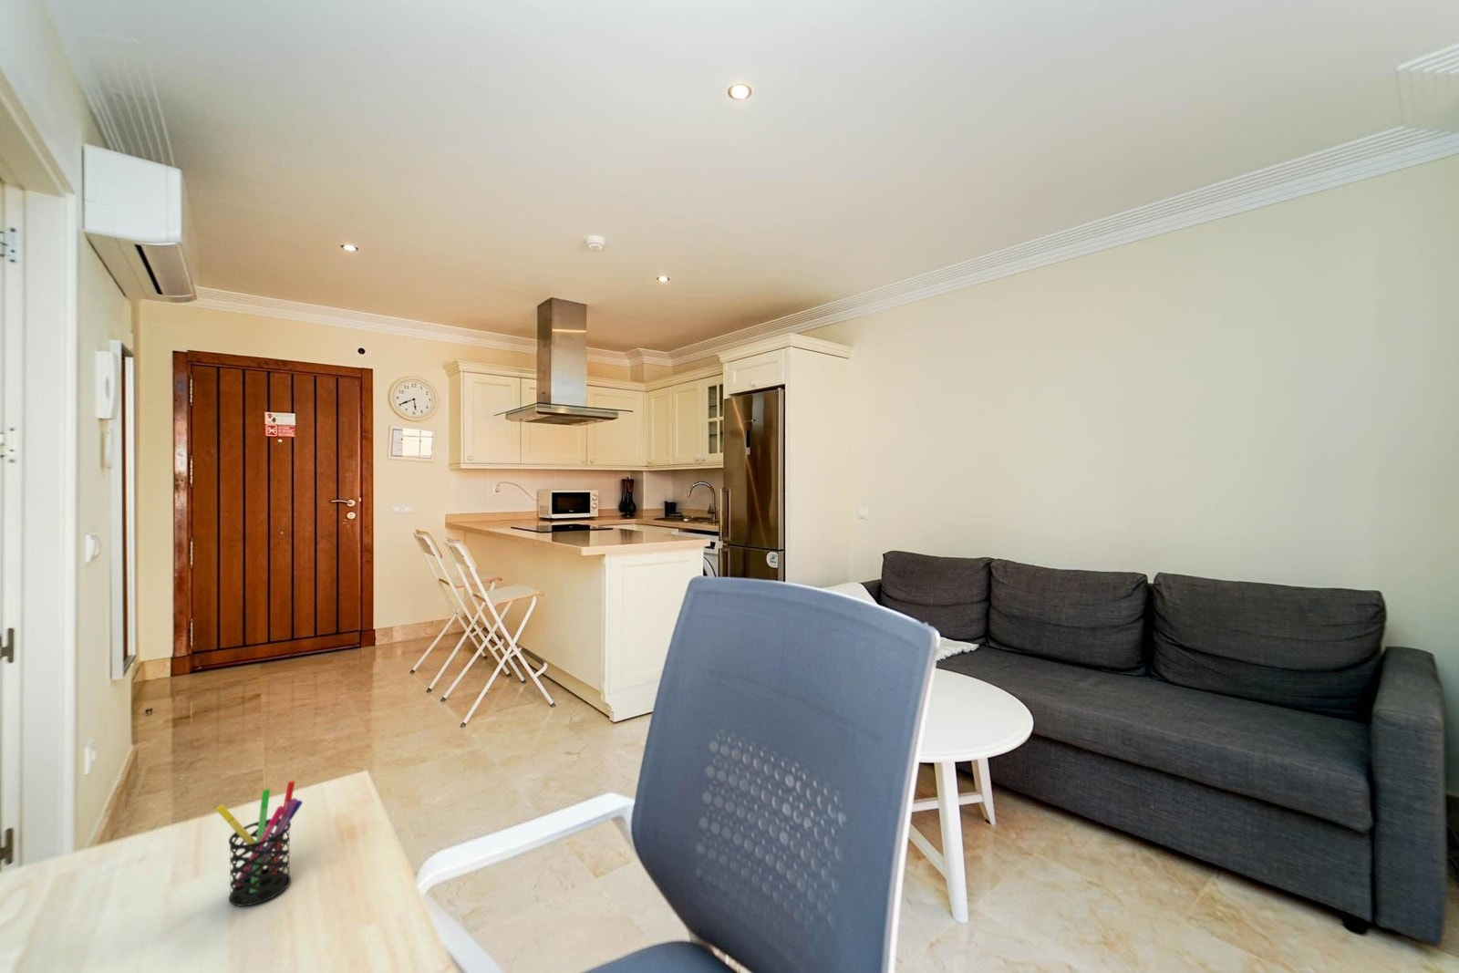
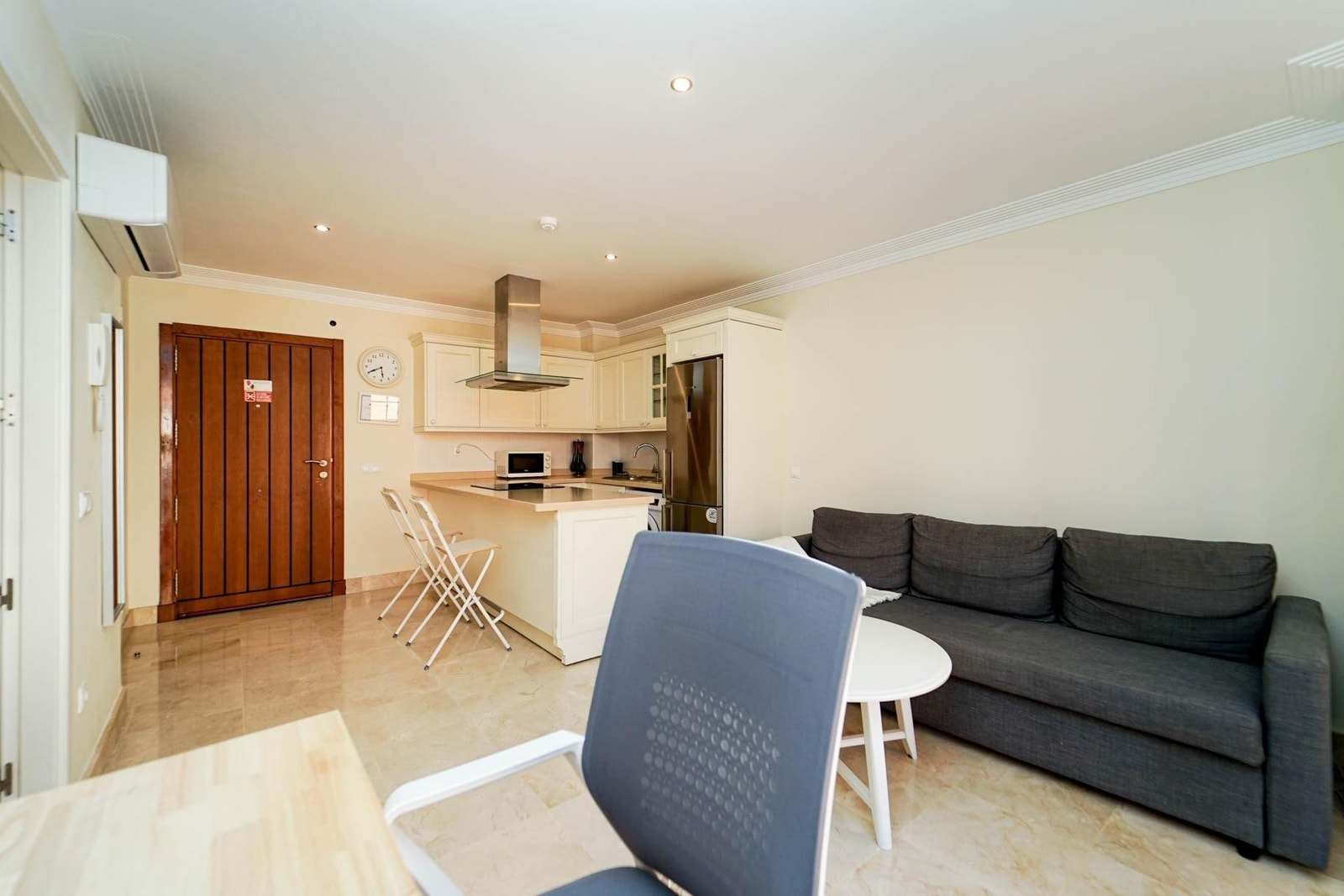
- pen holder [215,780,304,908]
